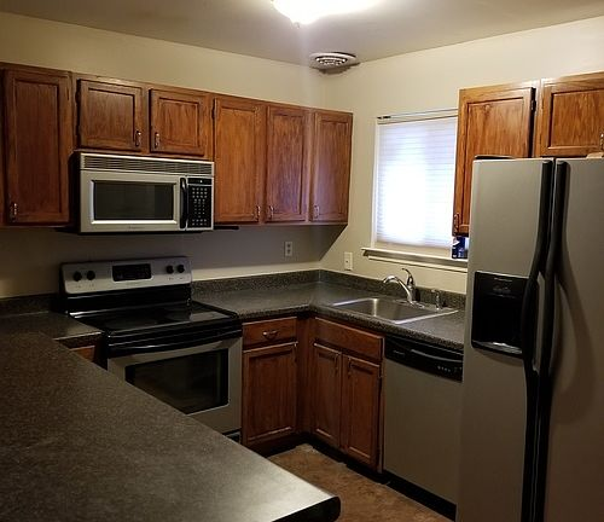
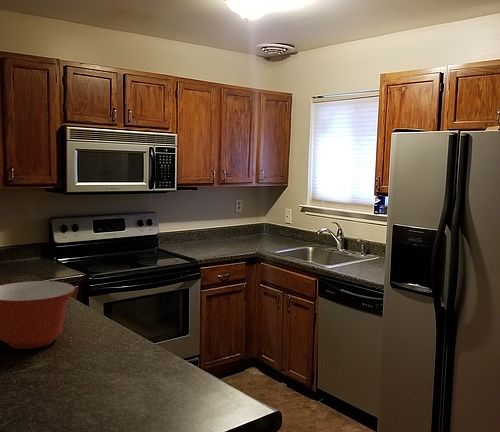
+ mixing bowl [0,280,76,350]
